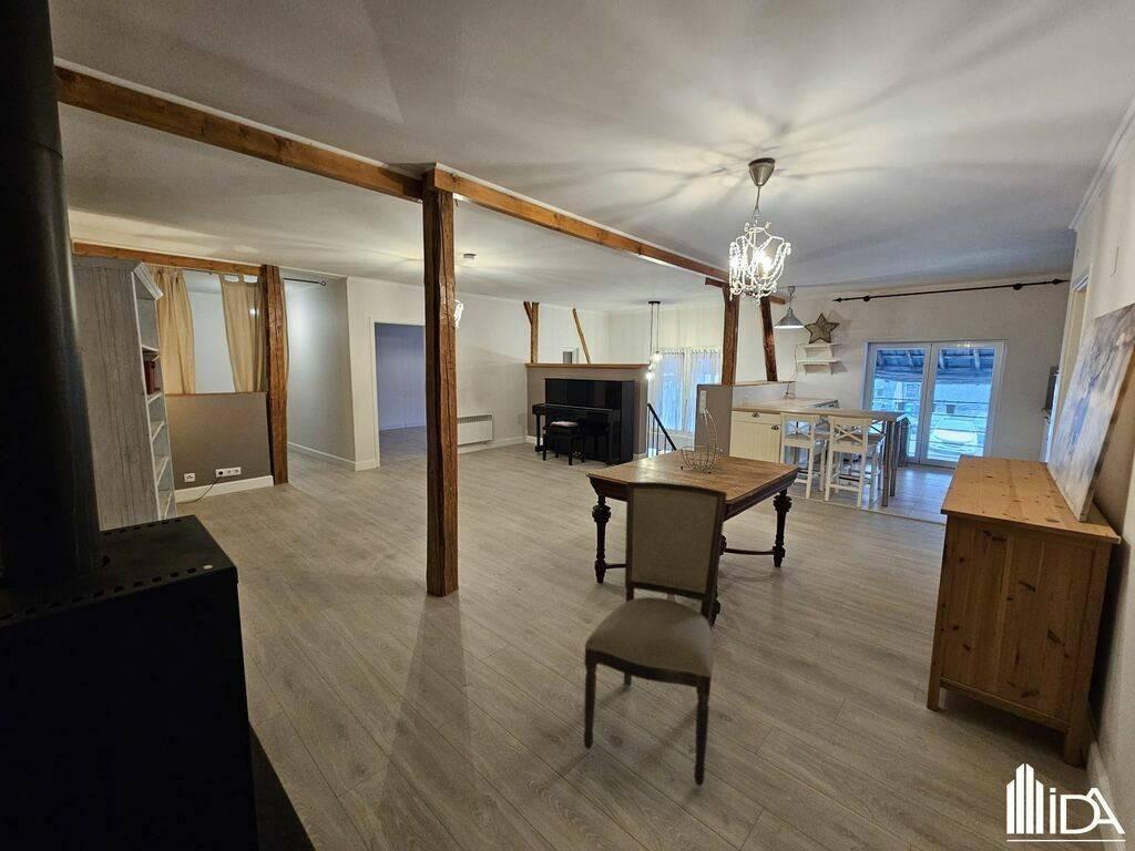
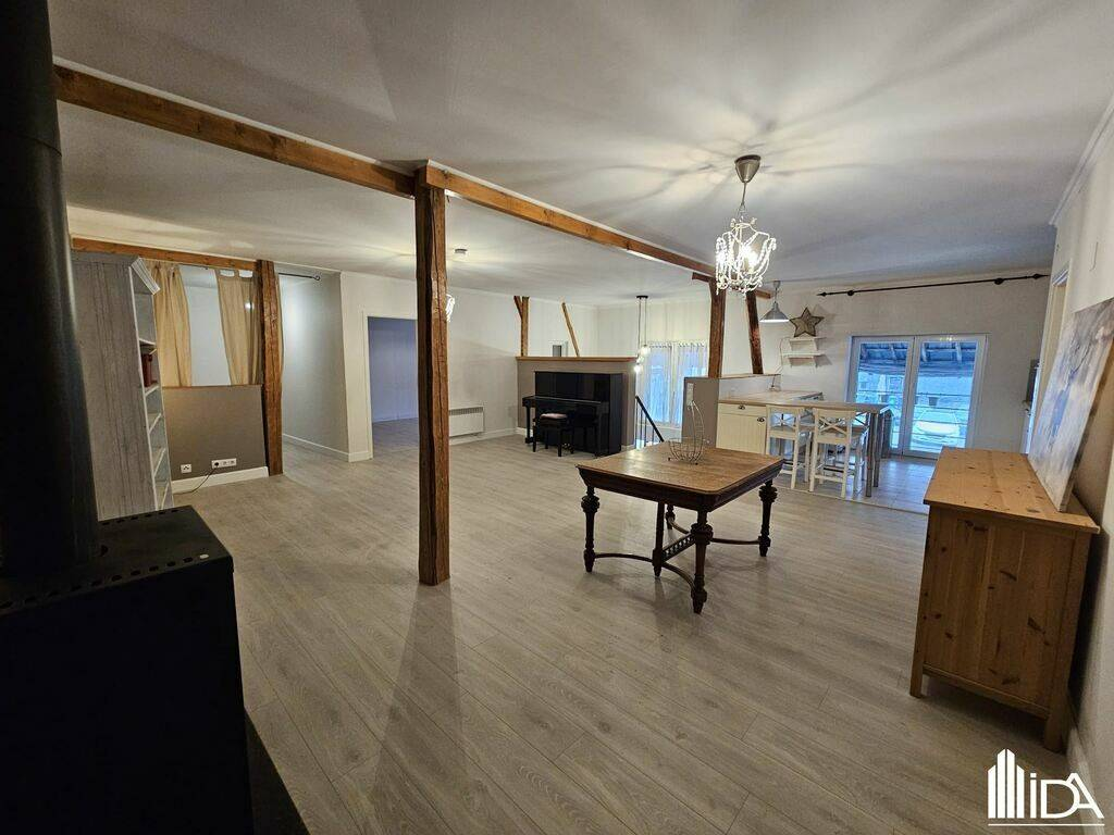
- dining chair [583,481,728,787]
